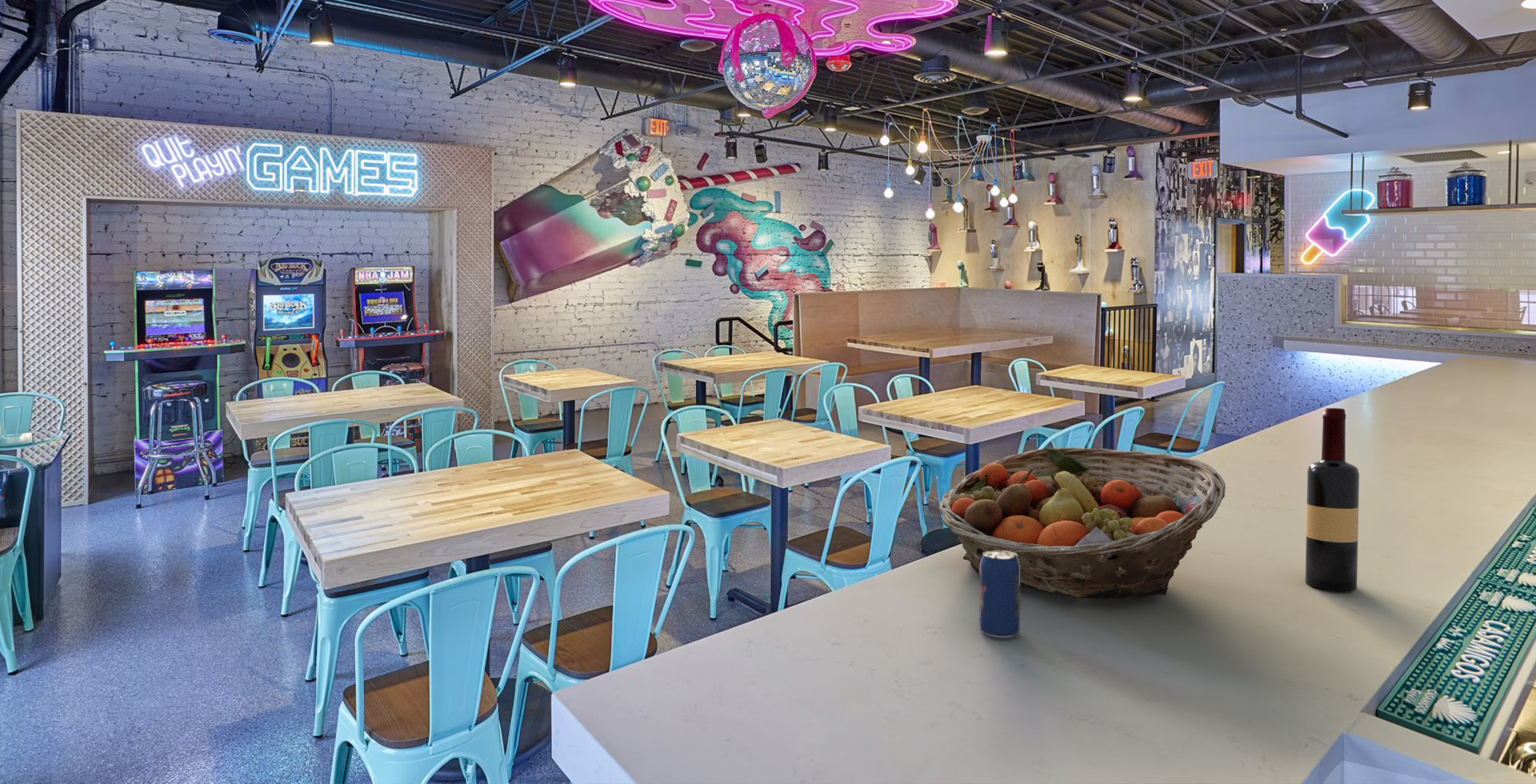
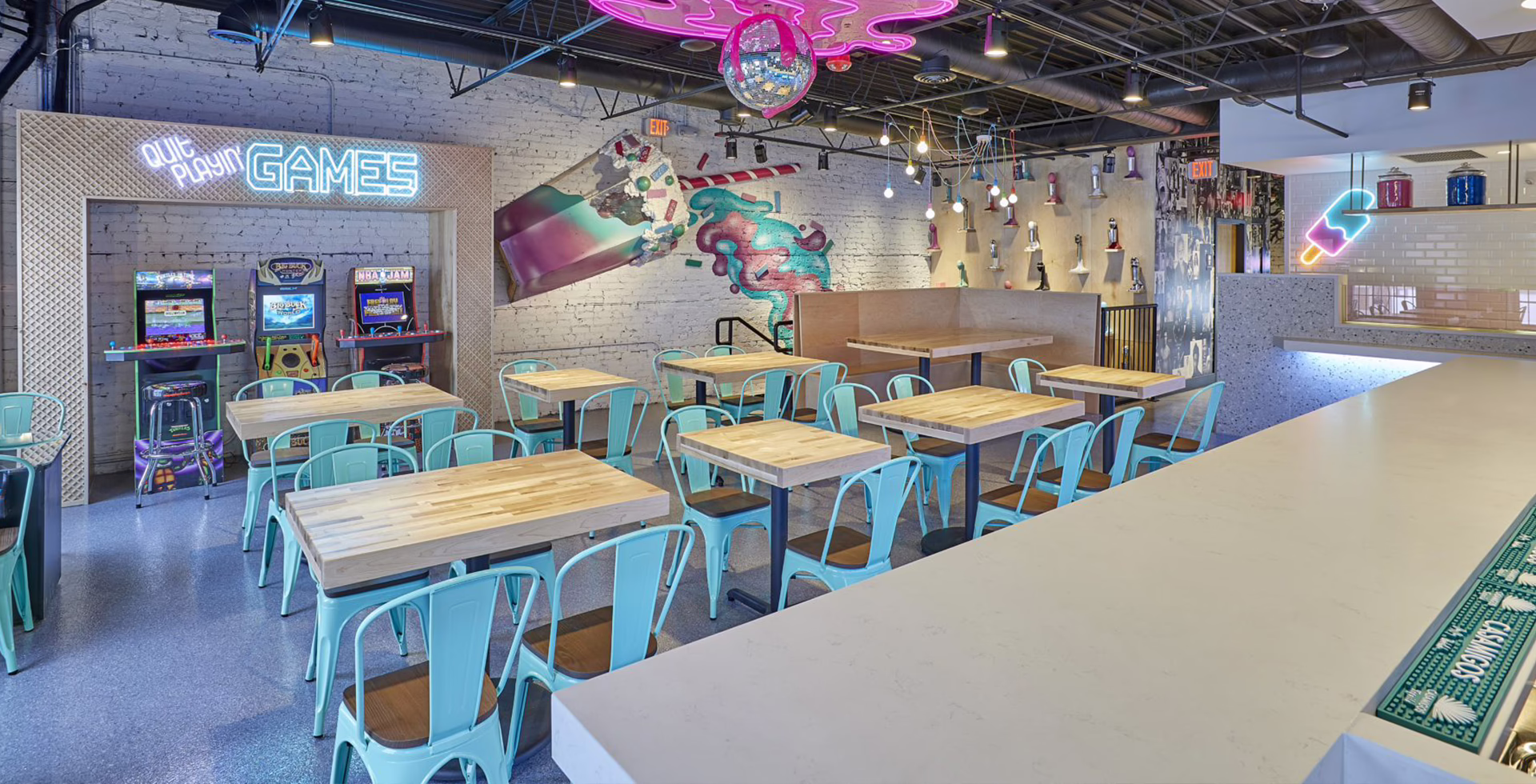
- fruit basket [938,446,1226,599]
- wine bottle [1305,407,1360,591]
- beverage can [978,550,1021,638]
